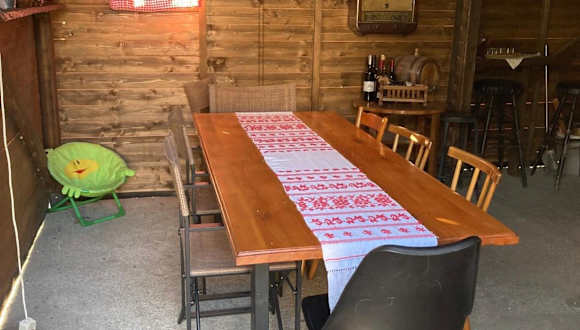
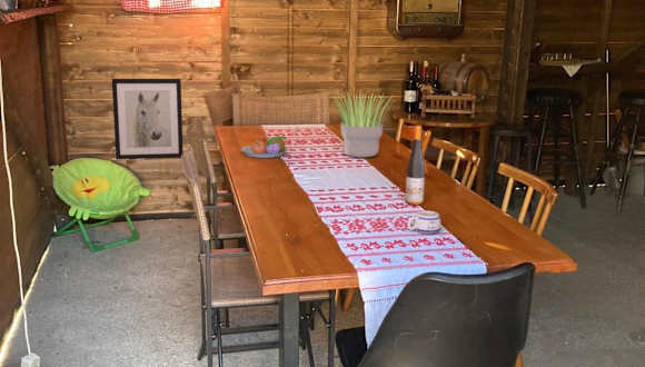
+ mug [406,210,441,235]
+ wall art [111,78,185,160]
+ fruit bowl [240,136,289,159]
+ potted plant [331,91,395,158]
+ wine bottle [405,125,426,206]
